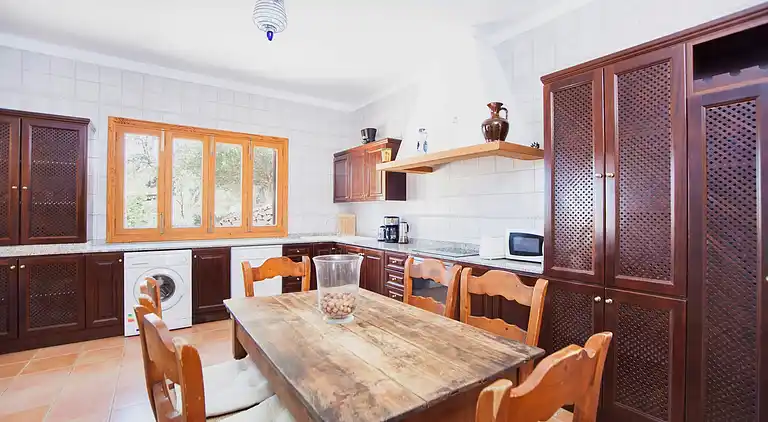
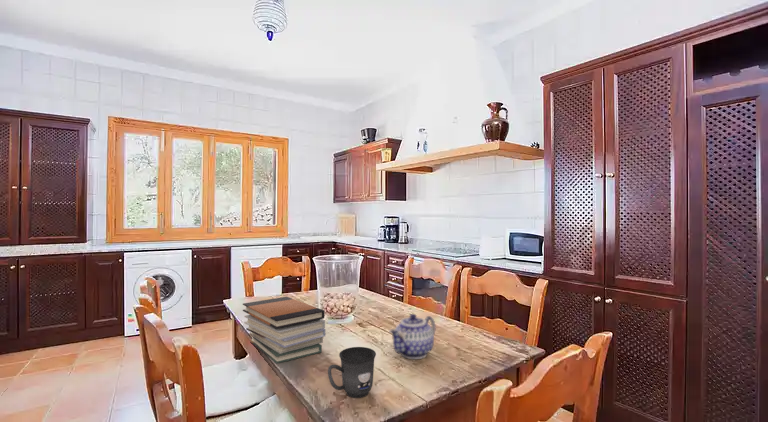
+ mug [327,346,377,399]
+ book stack [242,296,326,364]
+ teapot [388,313,437,360]
